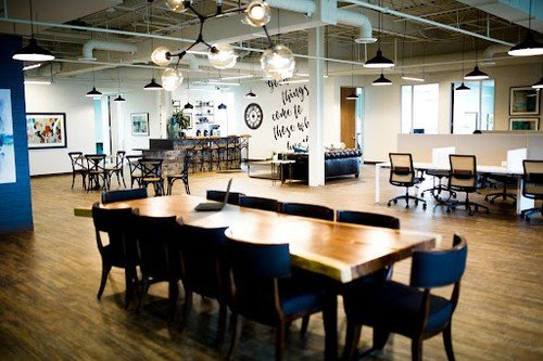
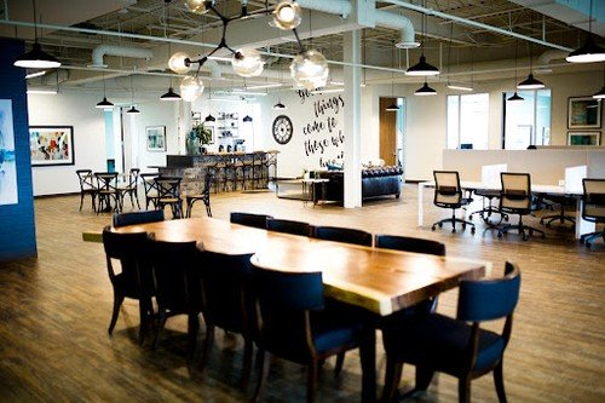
- laptop [193,177,233,211]
